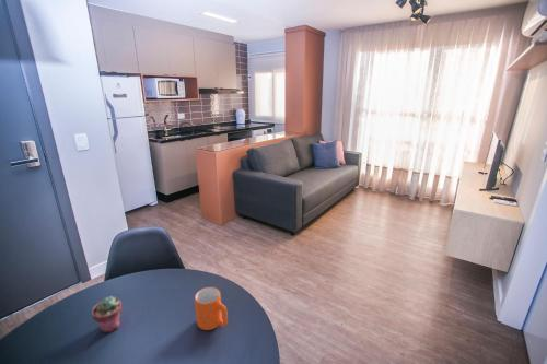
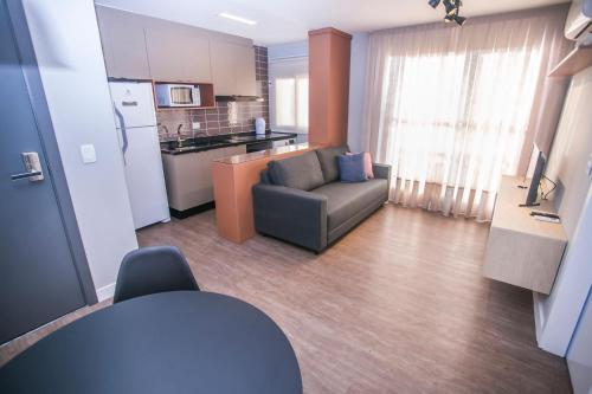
- mug [194,286,229,331]
- potted succulent [91,295,123,333]
